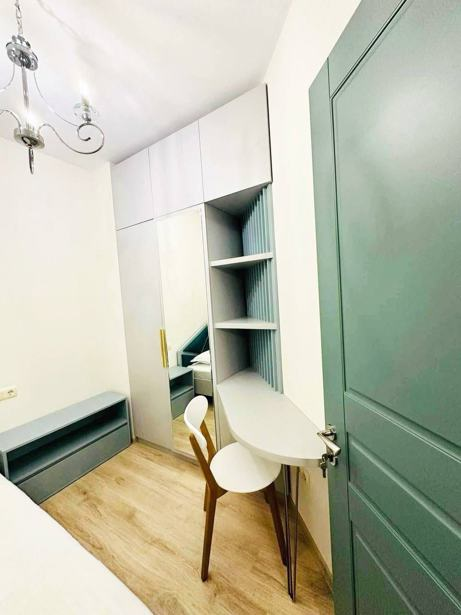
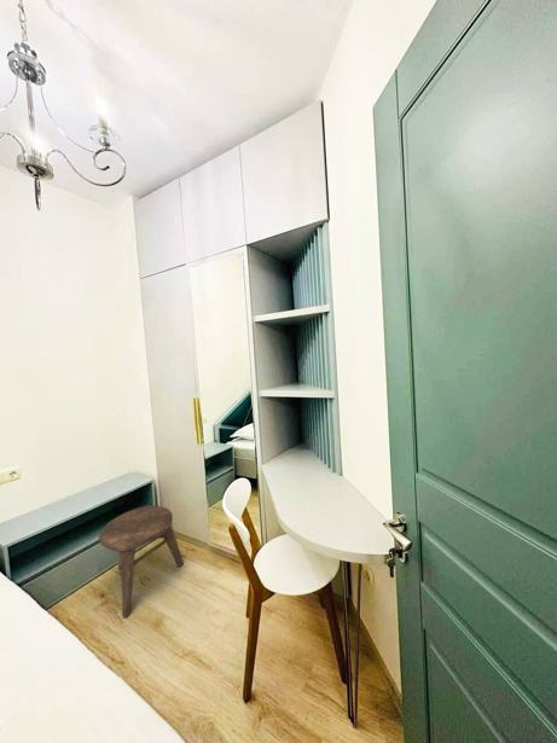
+ stool [98,505,185,620]
